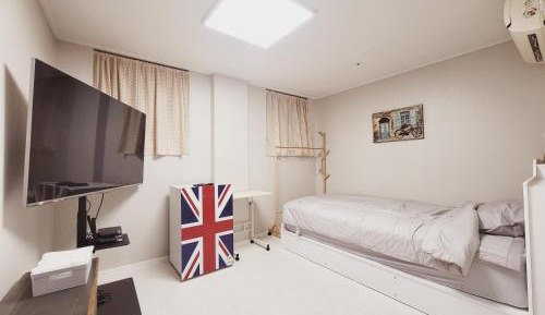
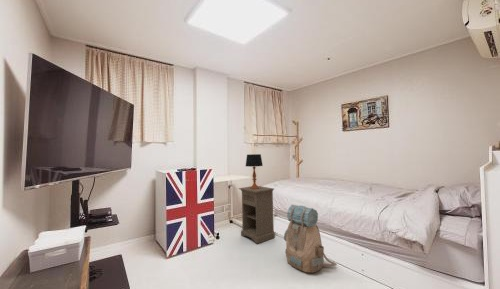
+ nightstand [238,185,276,245]
+ backpack [283,204,338,274]
+ table lamp [245,153,264,189]
